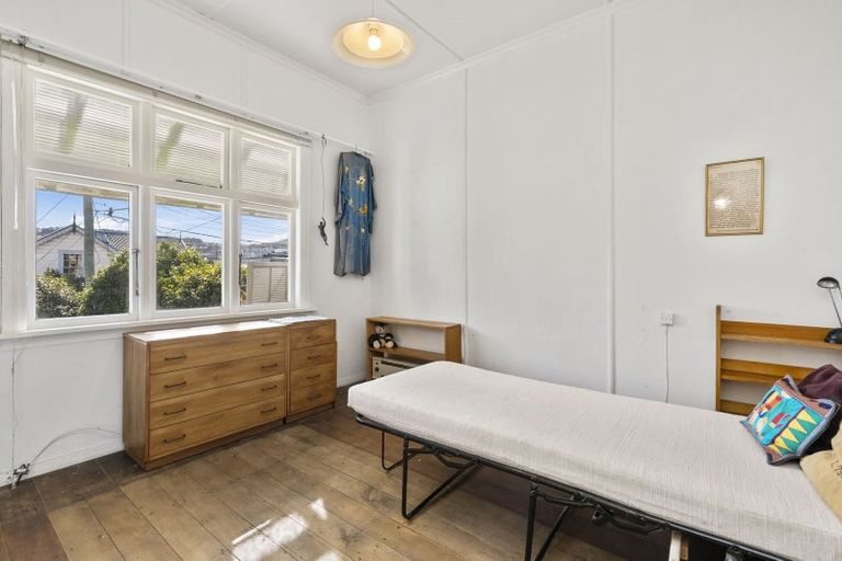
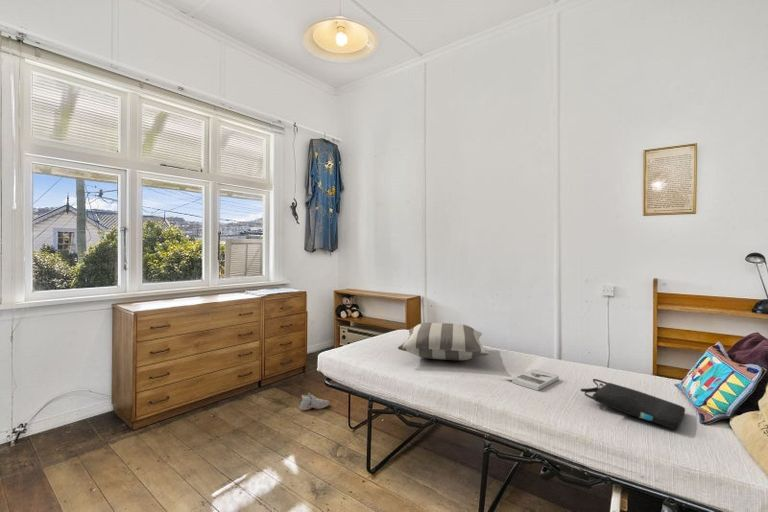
+ shoe [299,392,330,411]
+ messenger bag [580,378,686,431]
+ pillow [397,322,490,361]
+ book [511,368,560,392]
